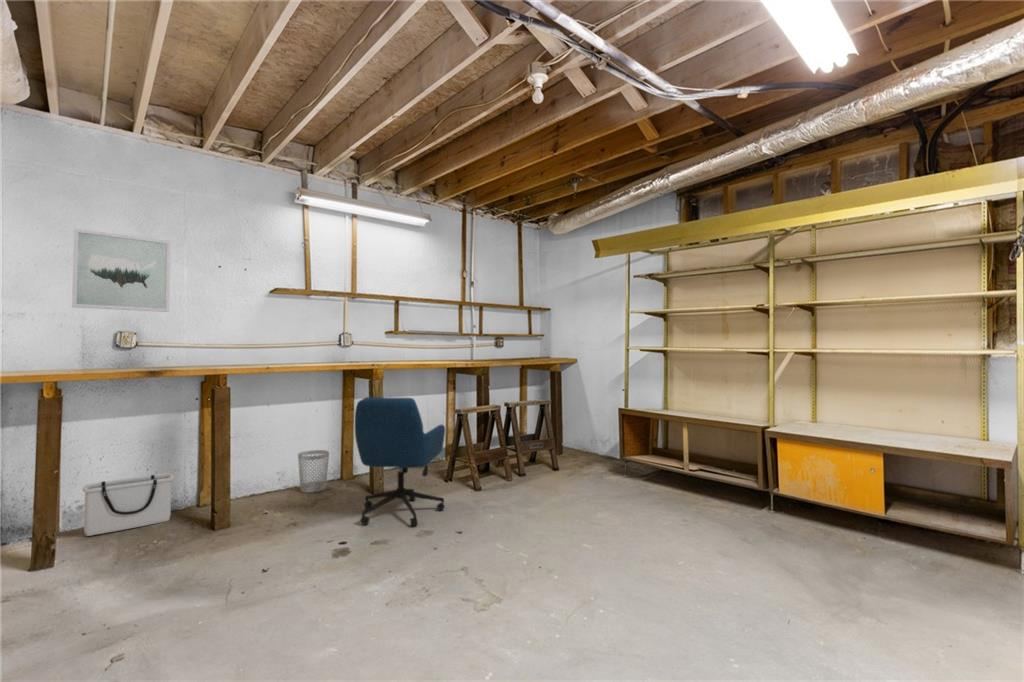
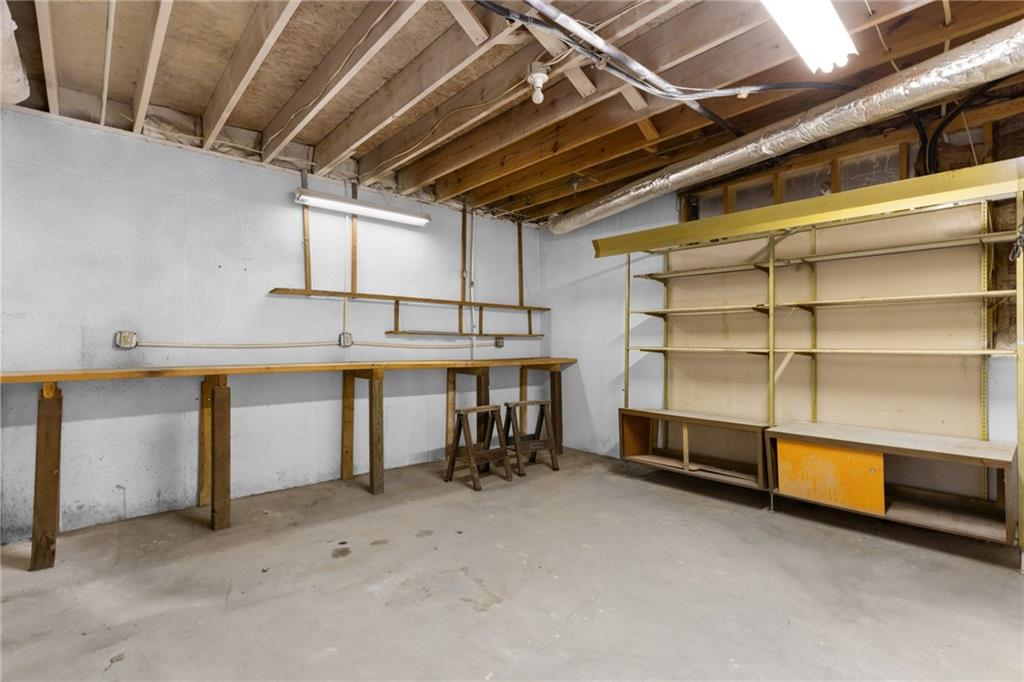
- wall art [71,227,172,313]
- wastebasket [297,449,330,494]
- office chair [354,396,446,527]
- storage bin [81,472,175,537]
